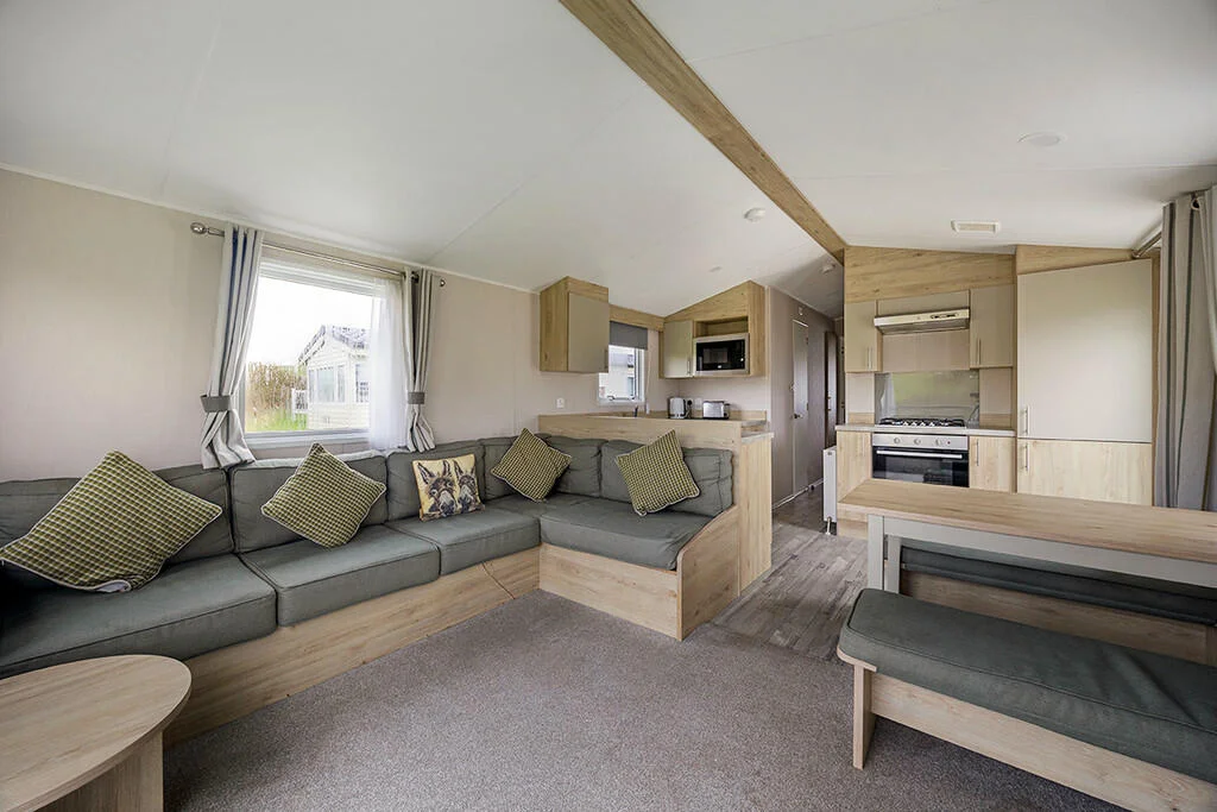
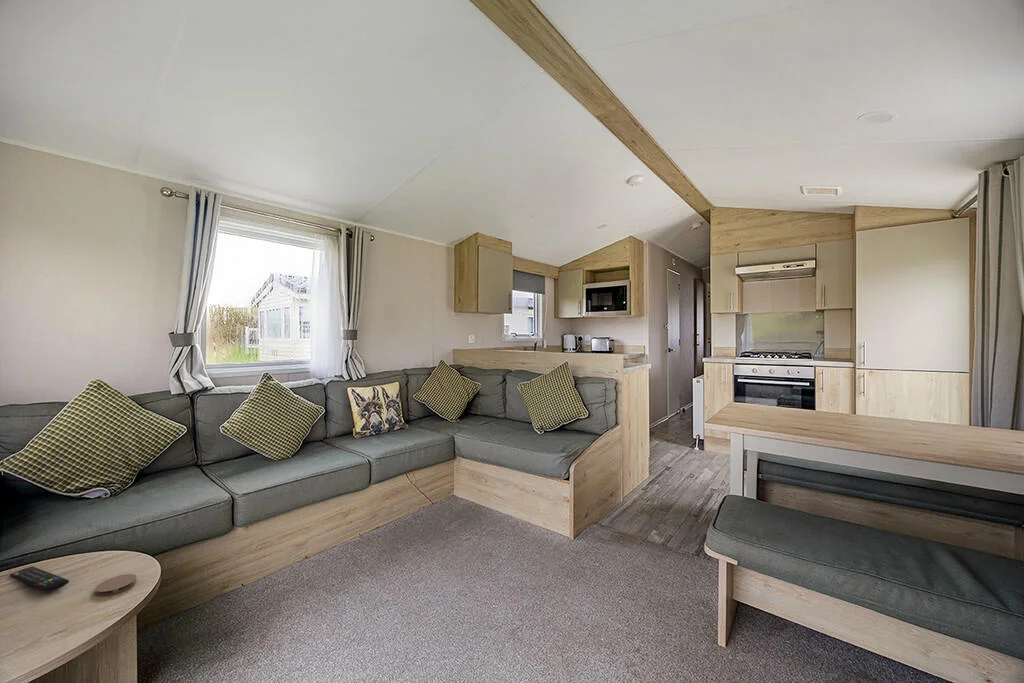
+ remote control [9,565,70,592]
+ coaster [94,573,138,597]
